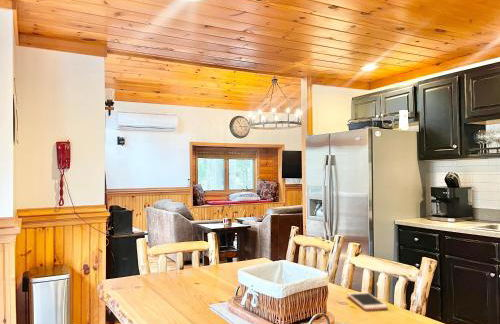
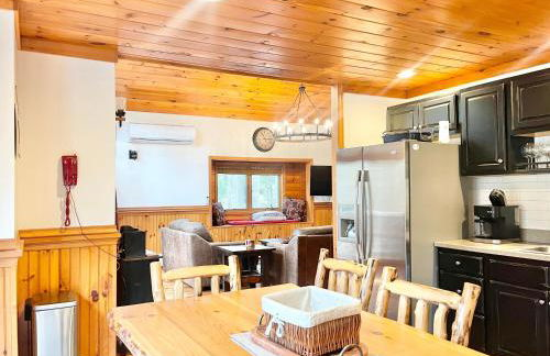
- cell phone [346,291,389,311]
